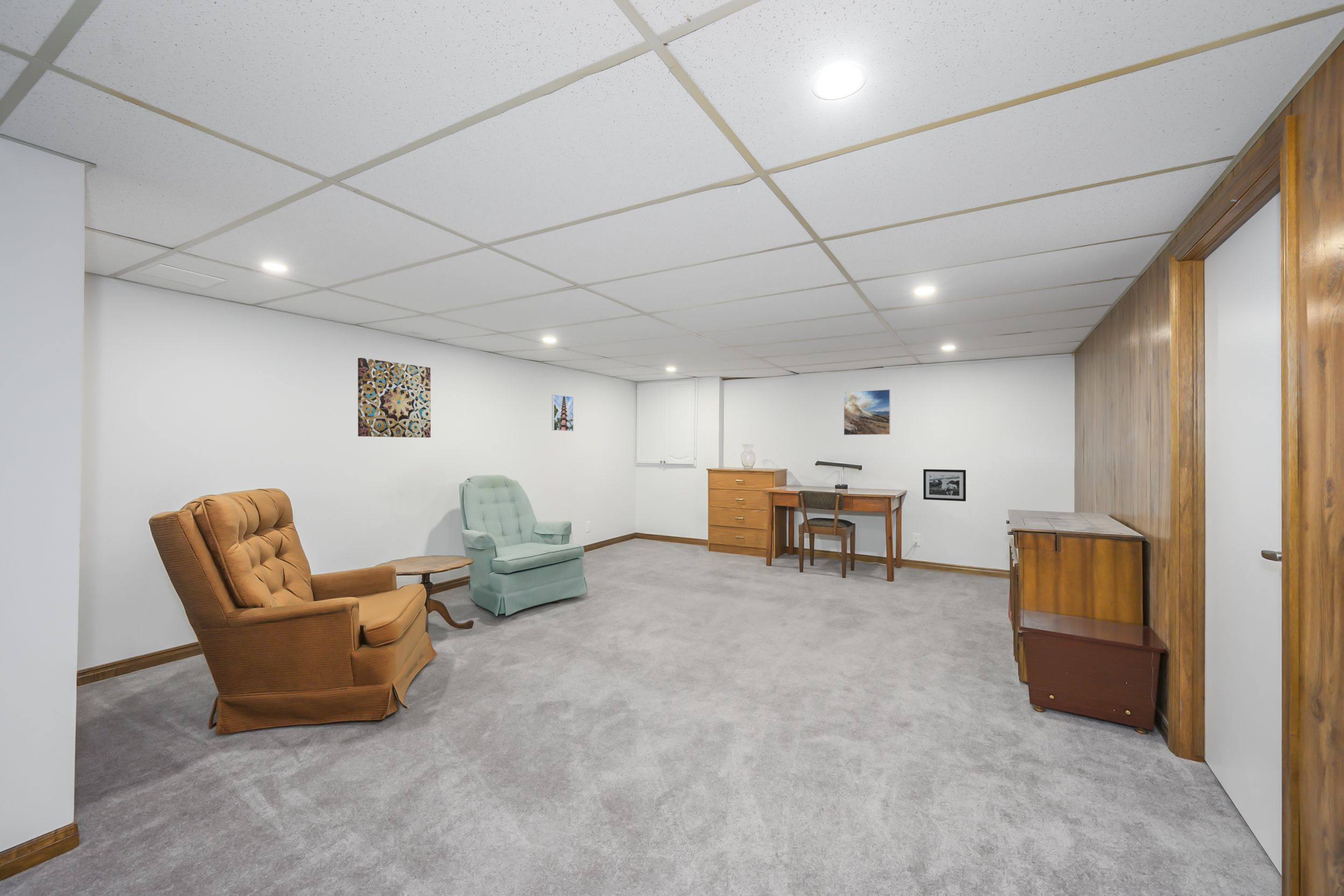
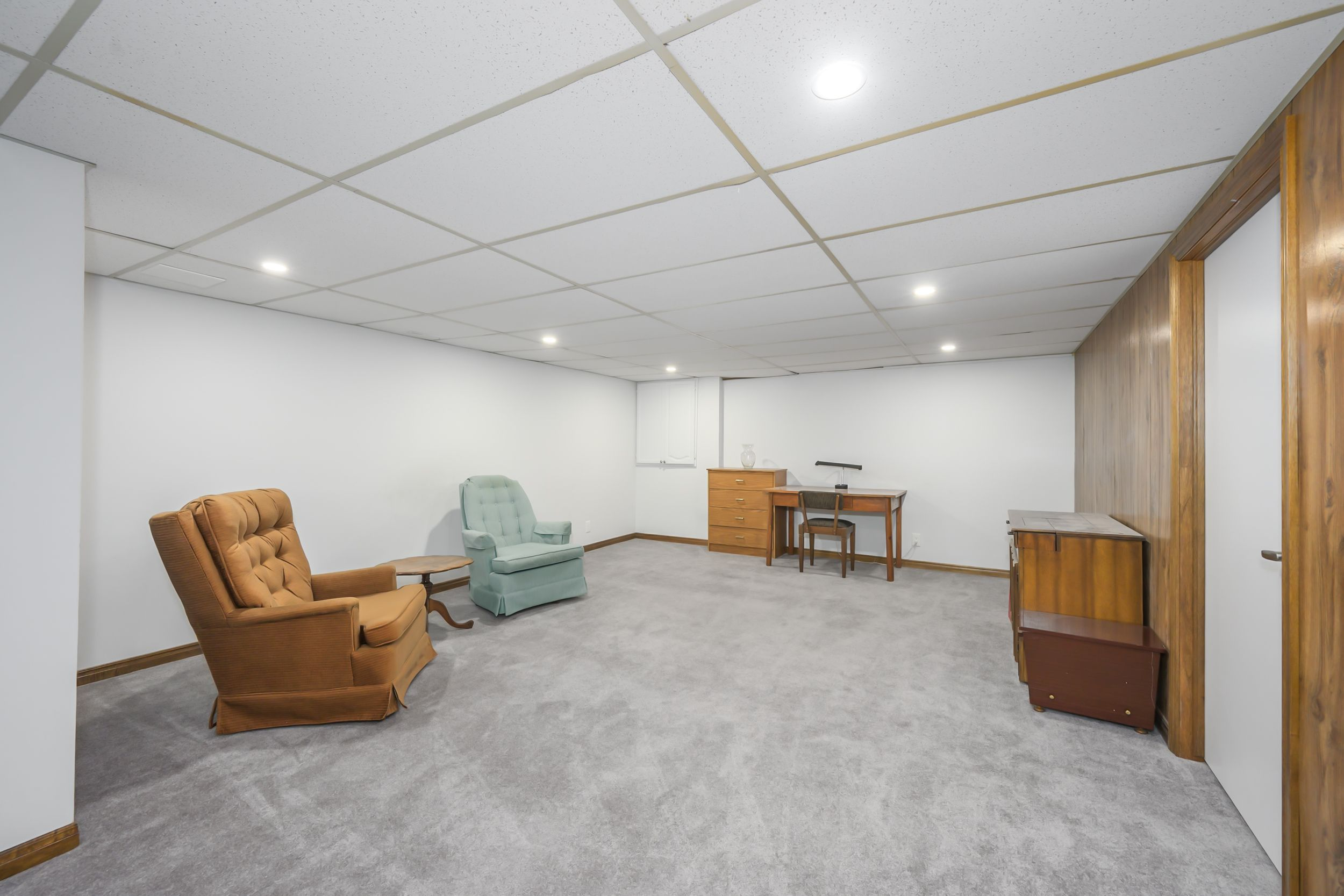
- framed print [552,394,574,432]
- wall art [358,357,431,438]
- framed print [843,389,891,436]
- picture frame [923,469,967,502]
